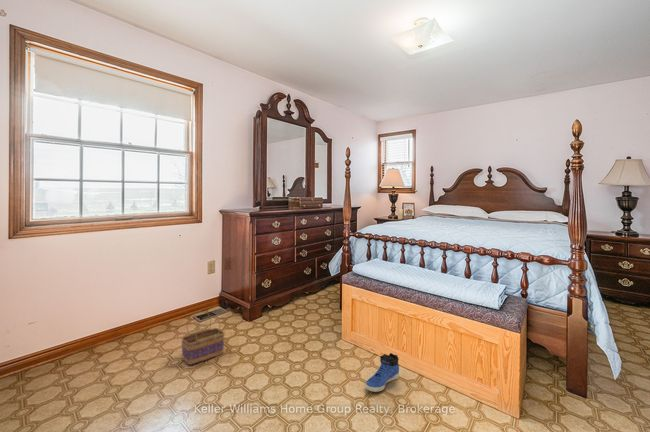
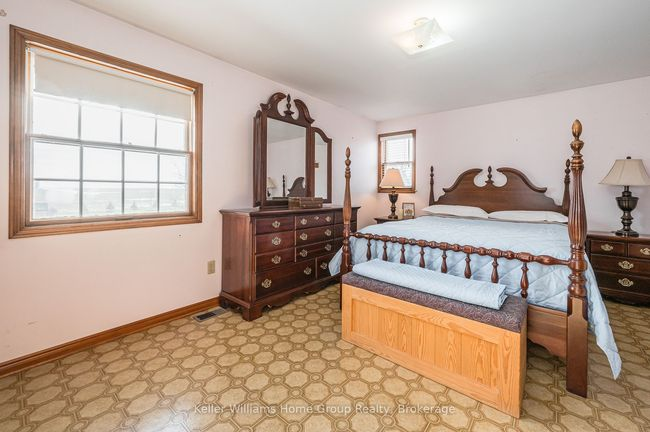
- basket [180,310,226,366]
- sneaker [364,352,400,393]
